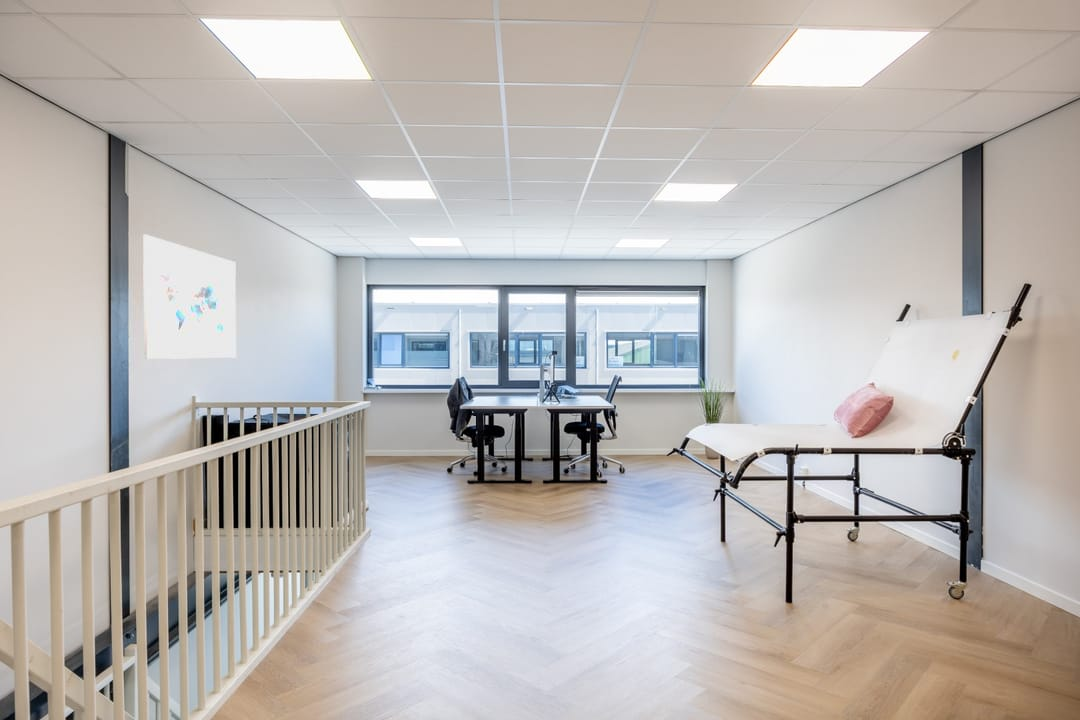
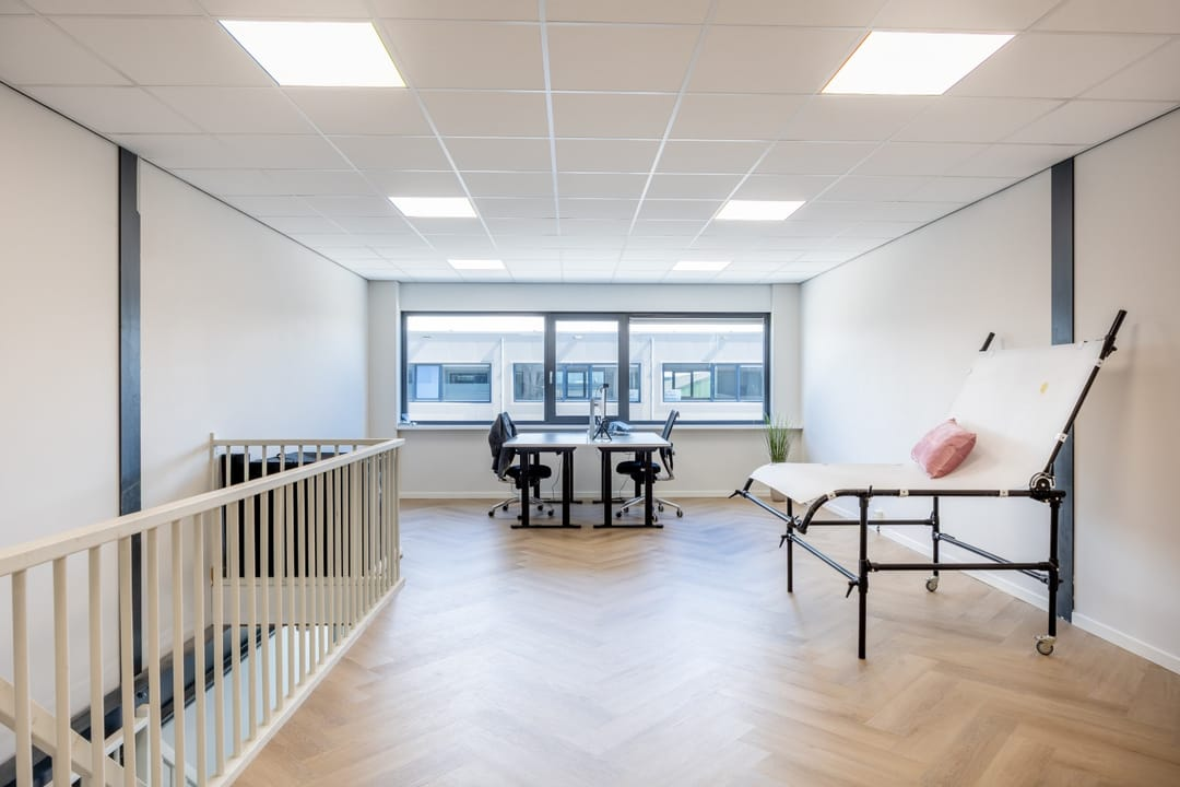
- wall art [142,234,237,360]
